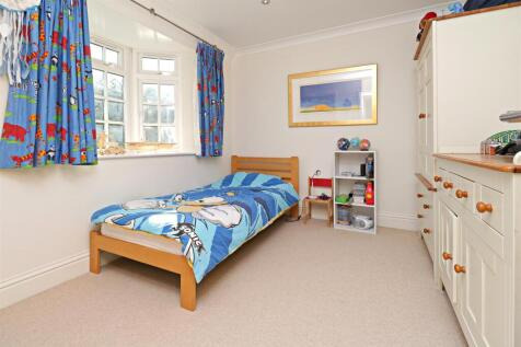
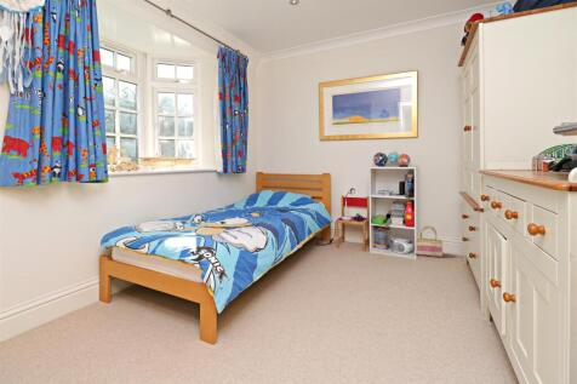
+ basket [415,224,444,258]
